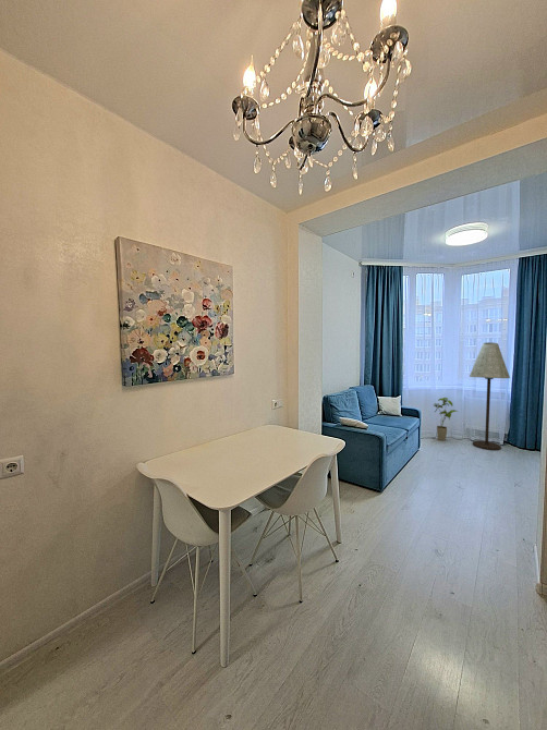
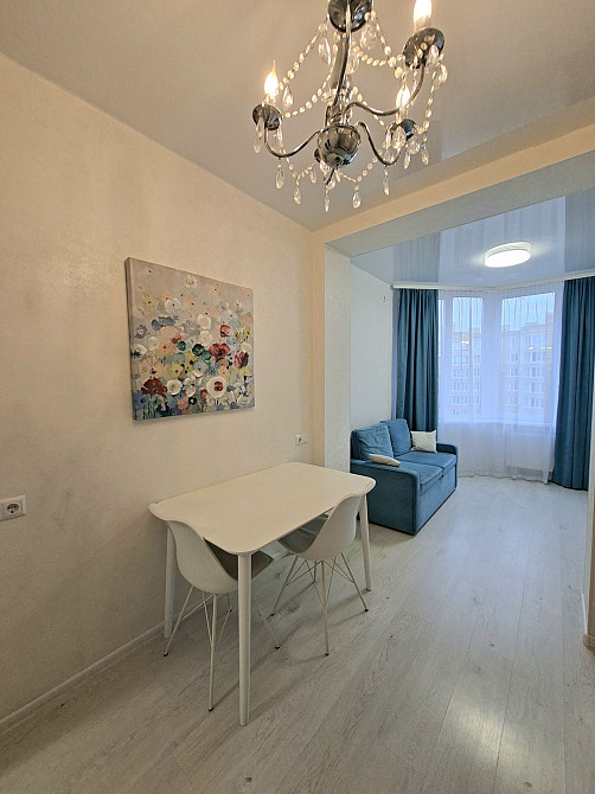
- floor lamp [469,341,511,451]
- house plant [433,397,459,441]
